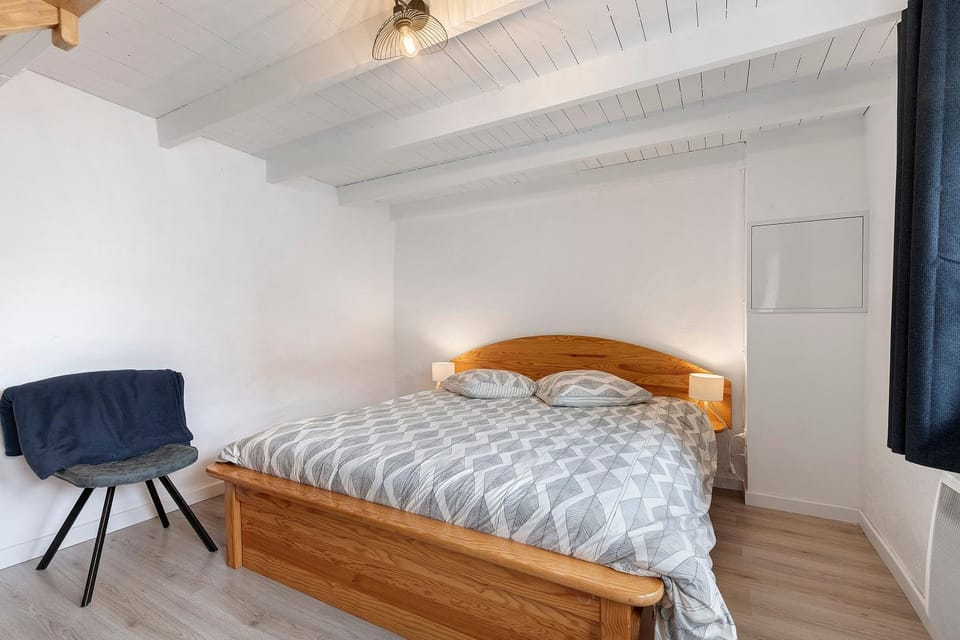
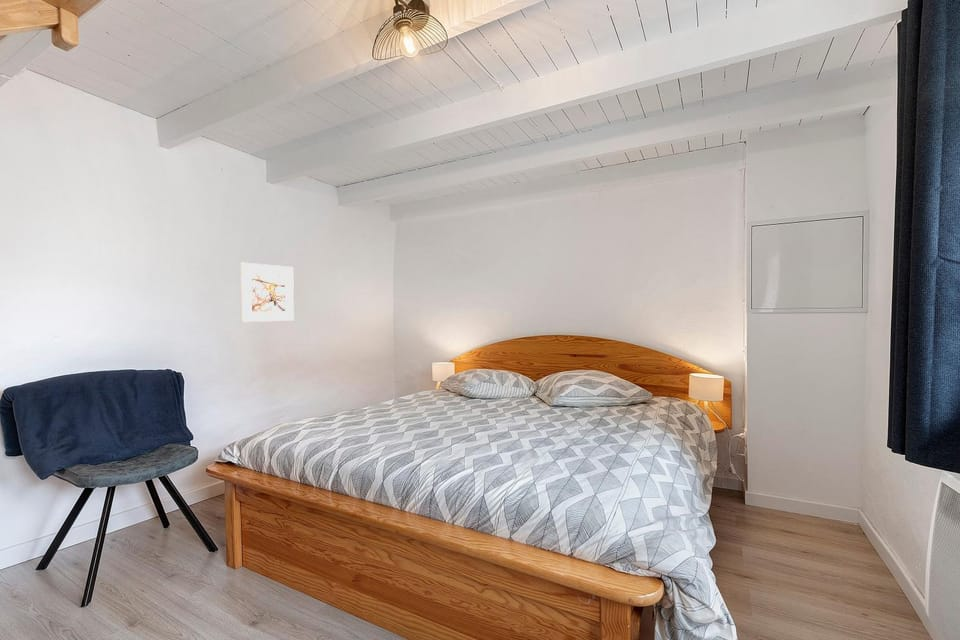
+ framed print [239,262,295,323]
